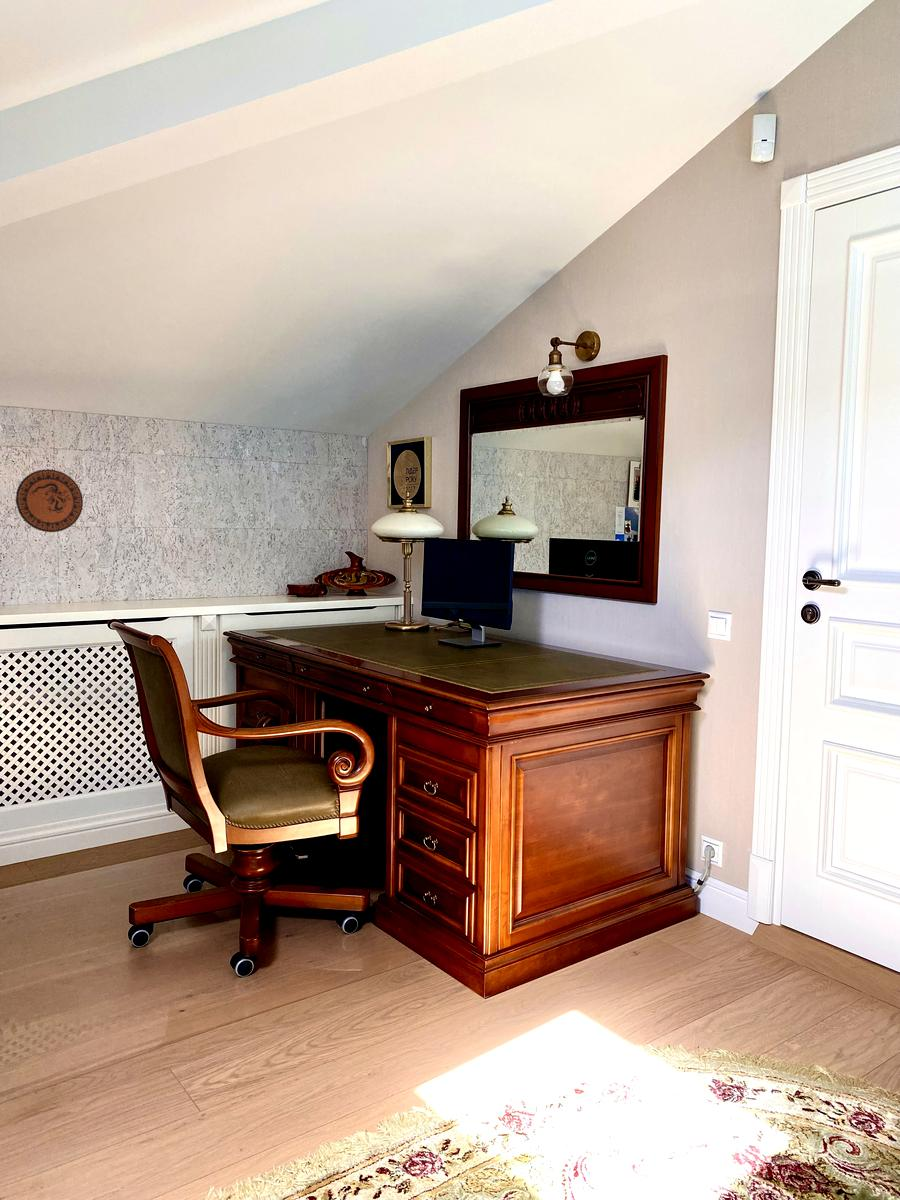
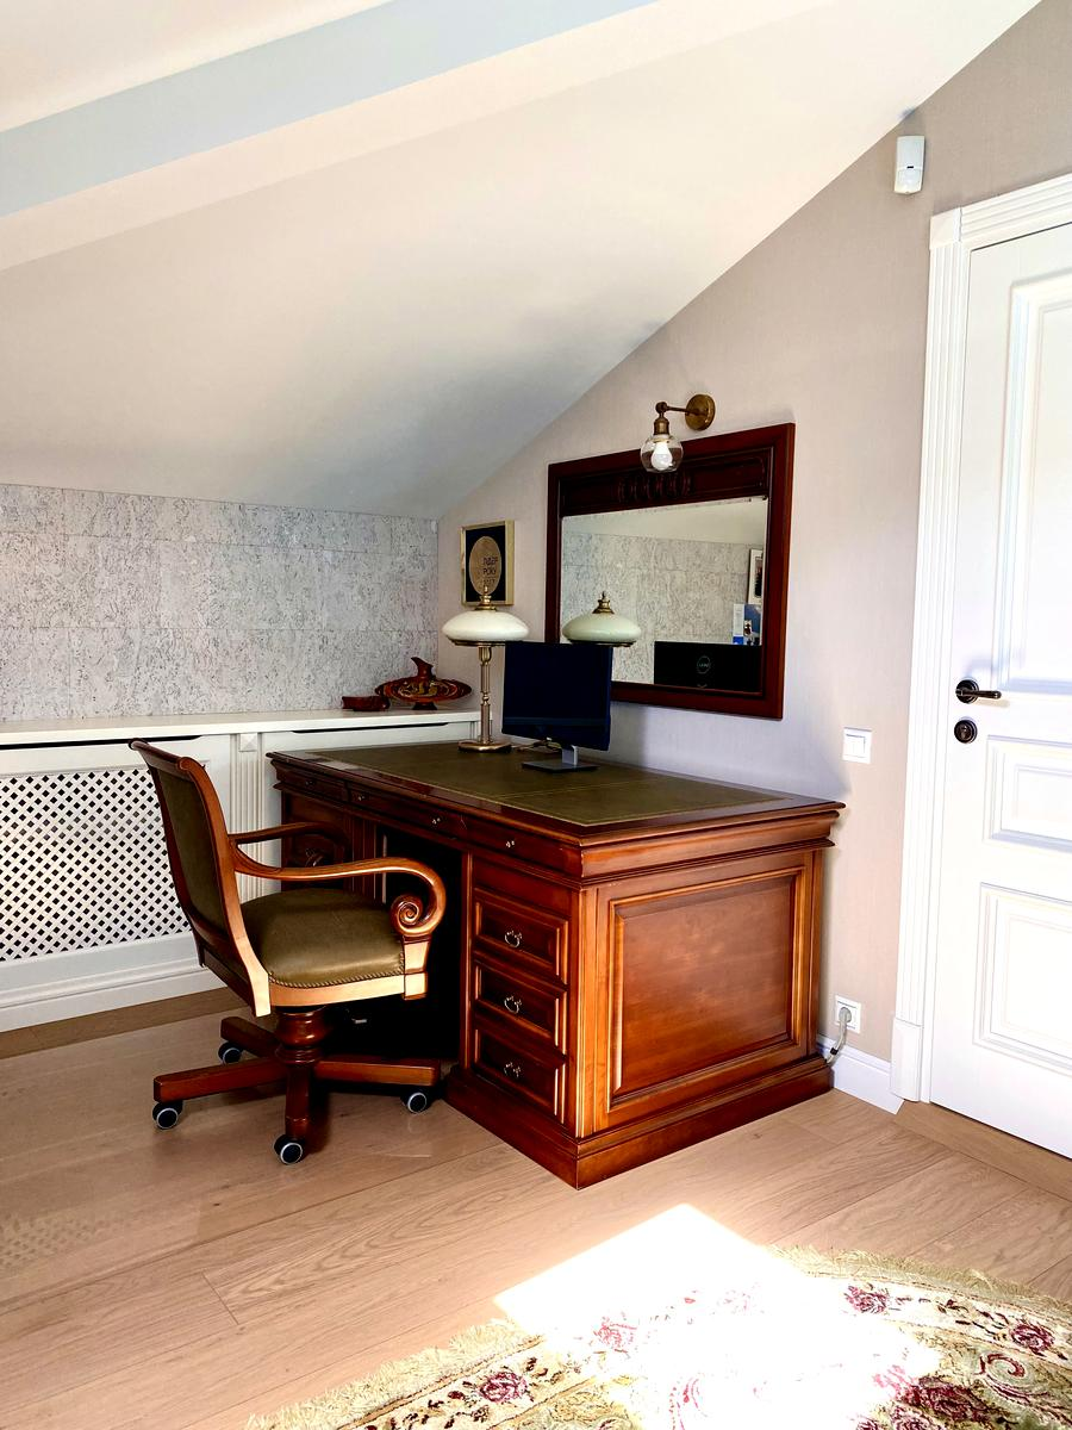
- decorative plate [15,469,84,533]
